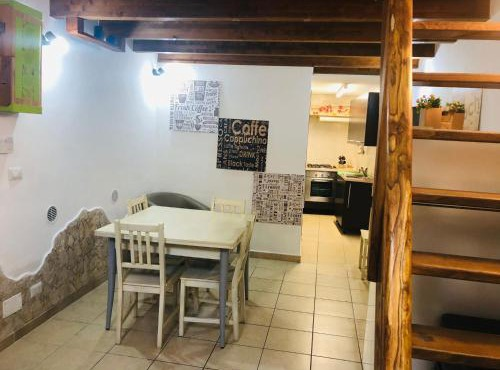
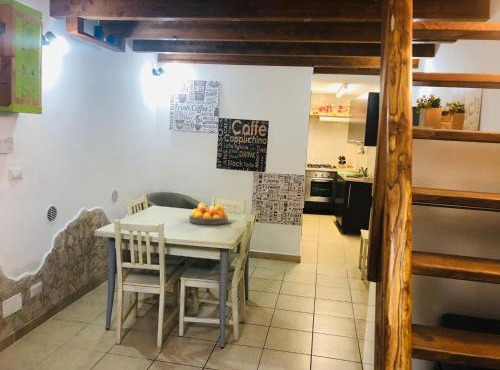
+ fruit bowl [188,202,229,226]
